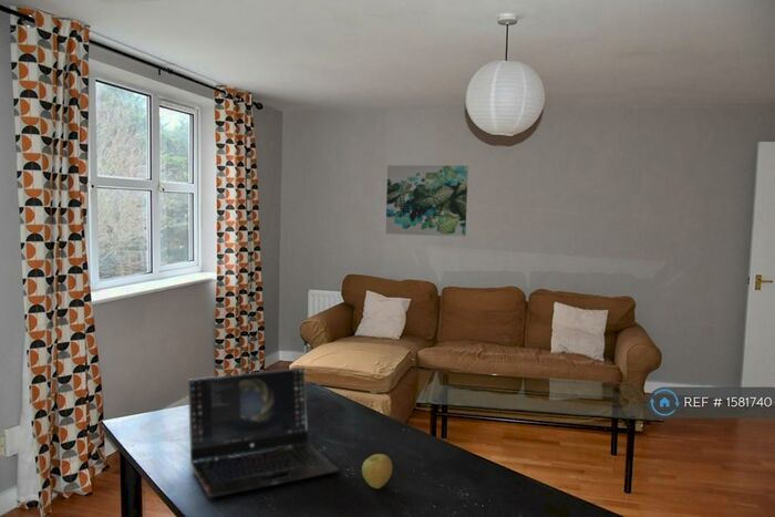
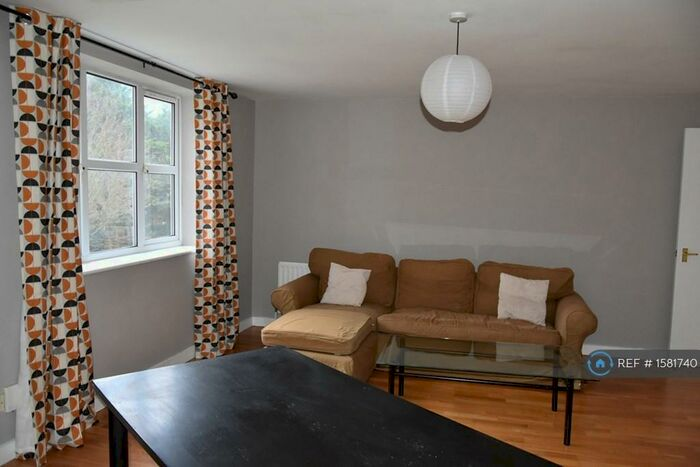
- wall art [384,164,469,238]
- laptop computer [187,366,340,498]
- apple [361,453,393,489]
